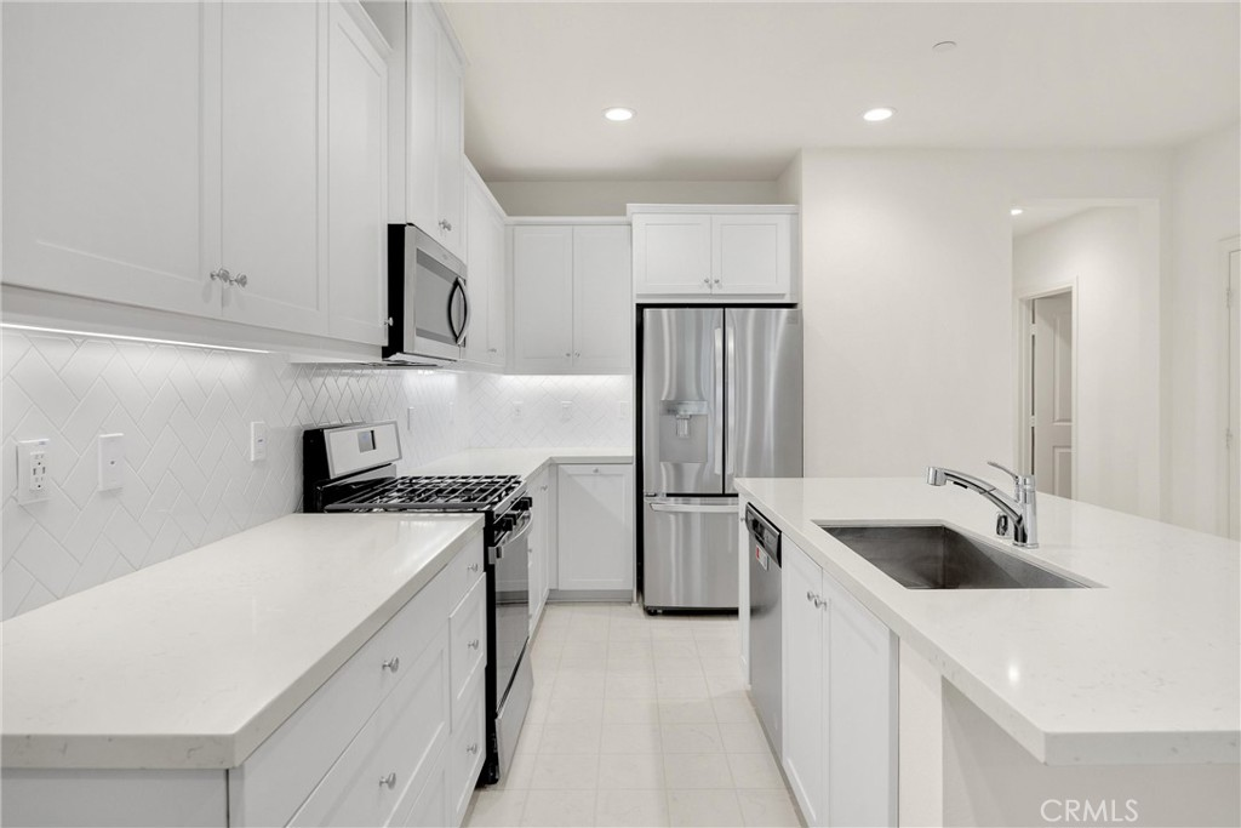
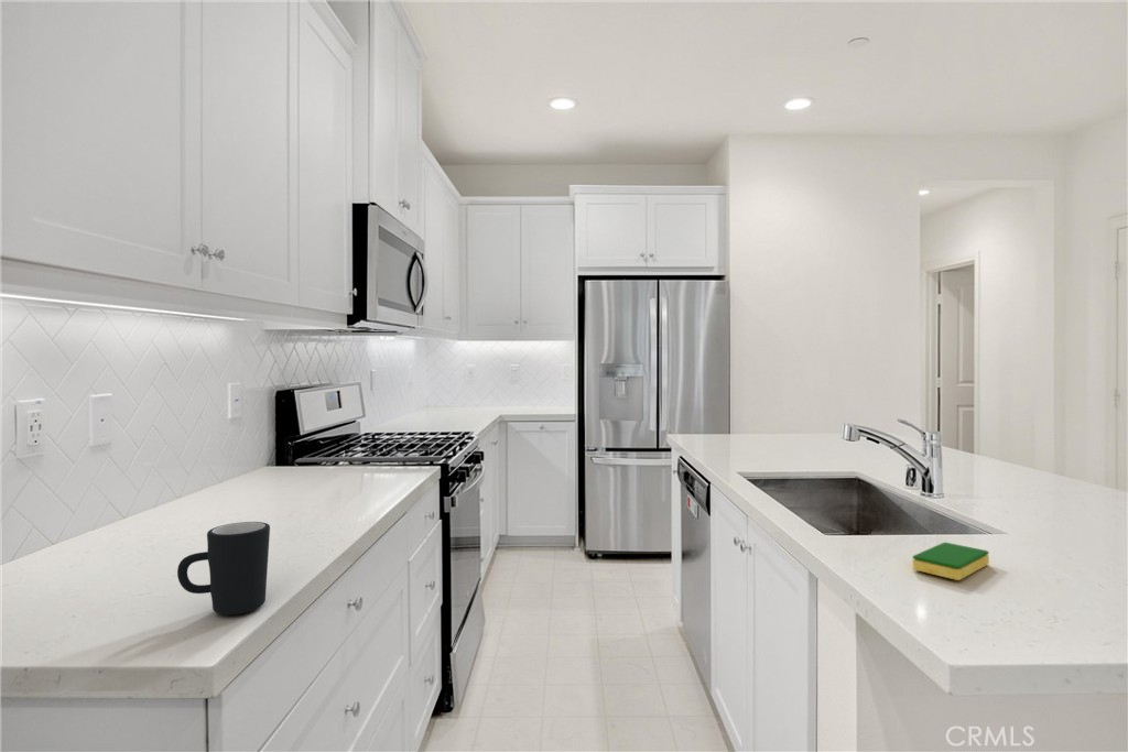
+ mug [176,521,271,615]
+ dish sponge [912,542,990,581]
